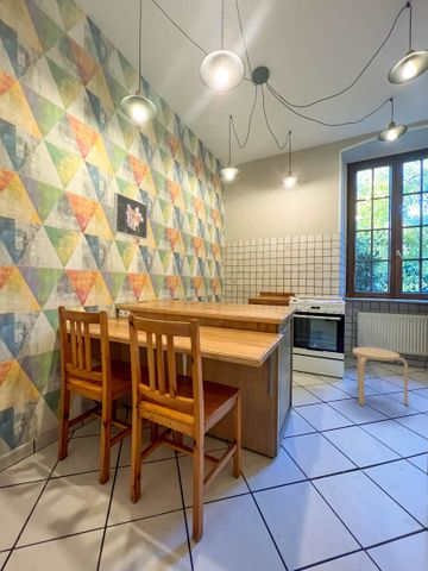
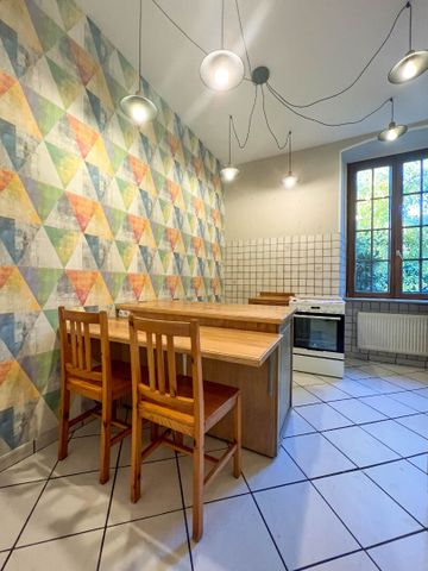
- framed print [112,192,149,240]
- stool [352,346,409,407]
